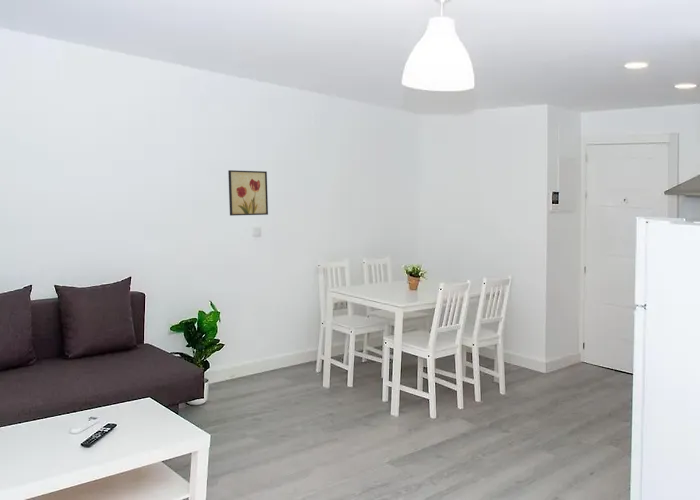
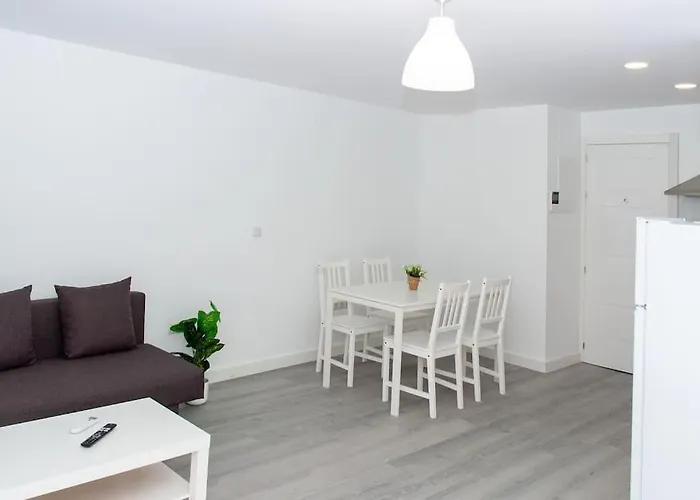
- wall art [227,169,269,217]
